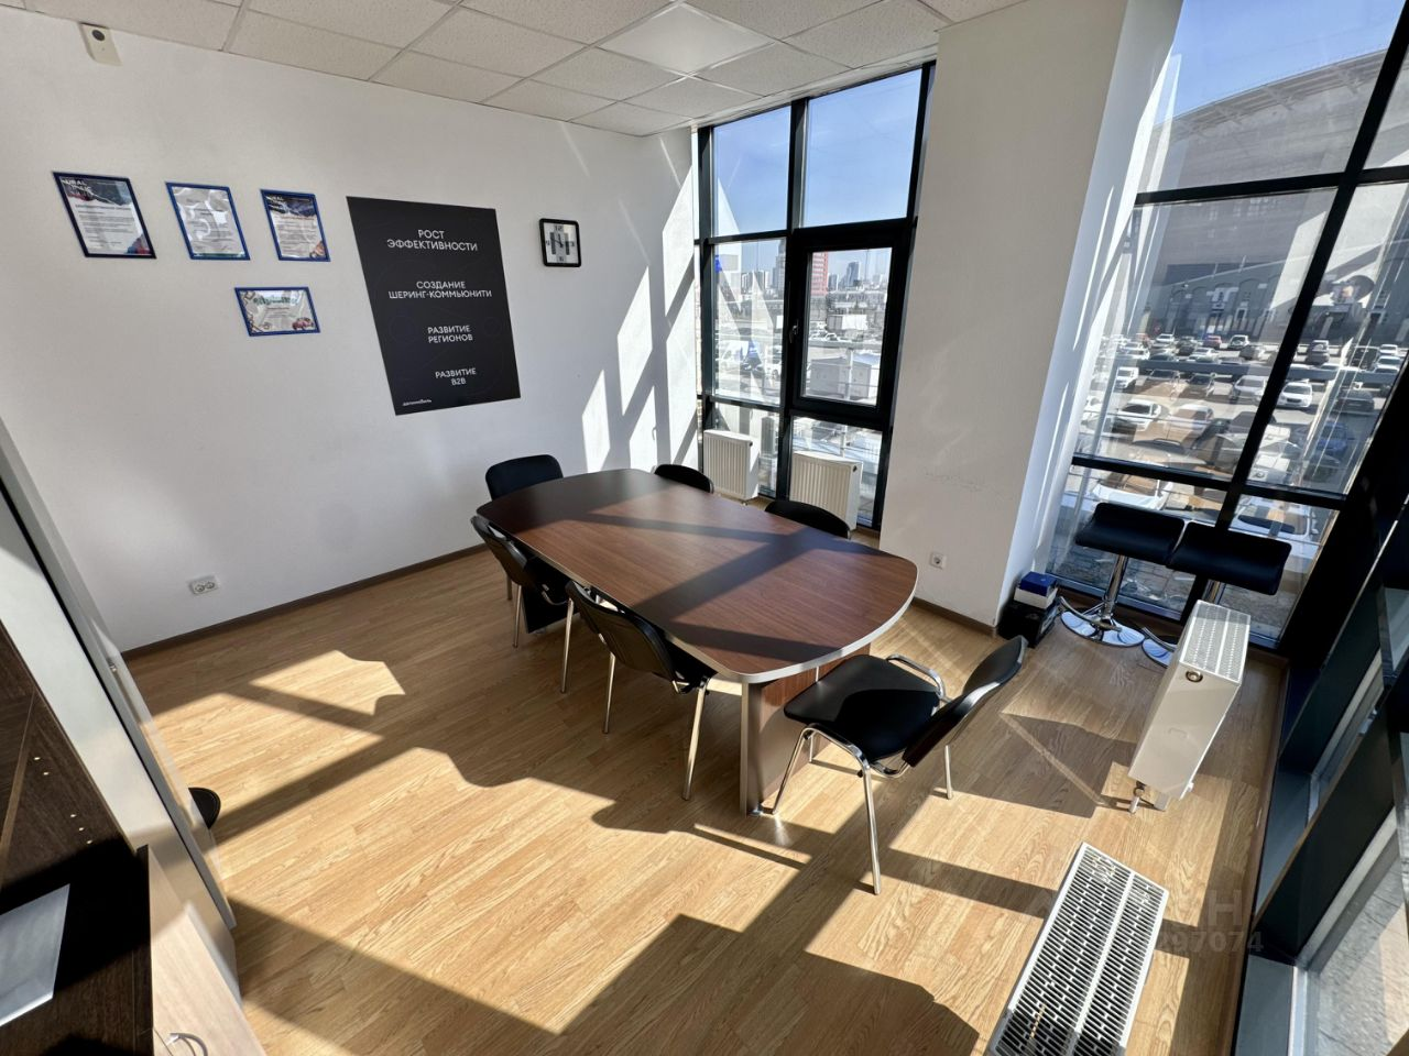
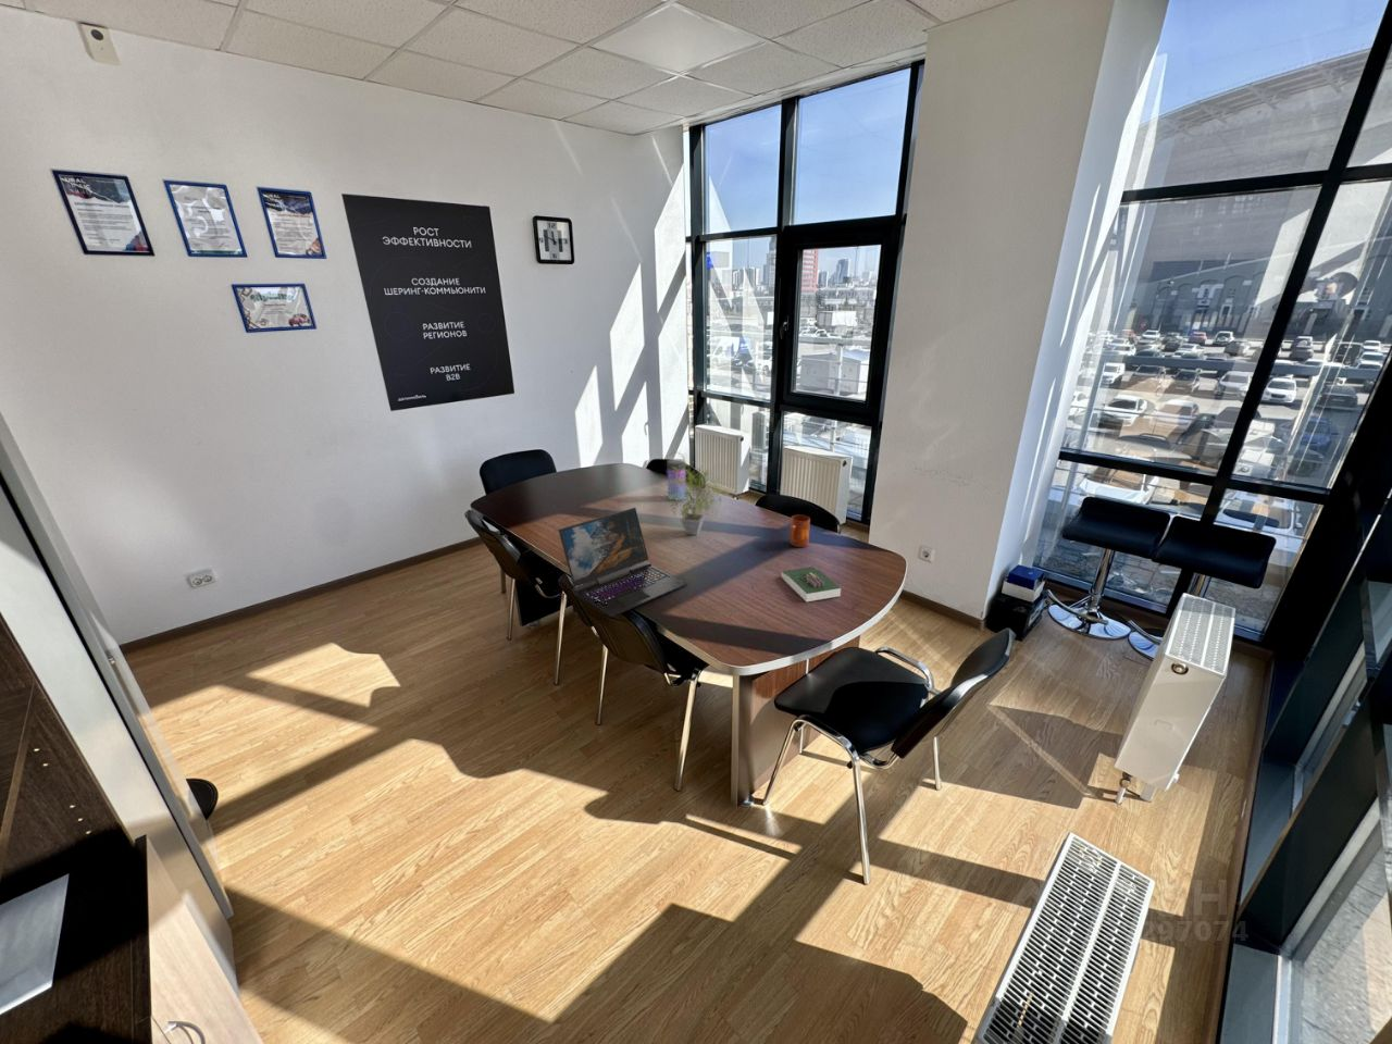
+ mug [788,514,811,548]
+ laptop [557,507,688,617]
+ water bottle [665,452,687,501]
+ potted plant [663,462,730,536]
+ book [780,566,842,602]
